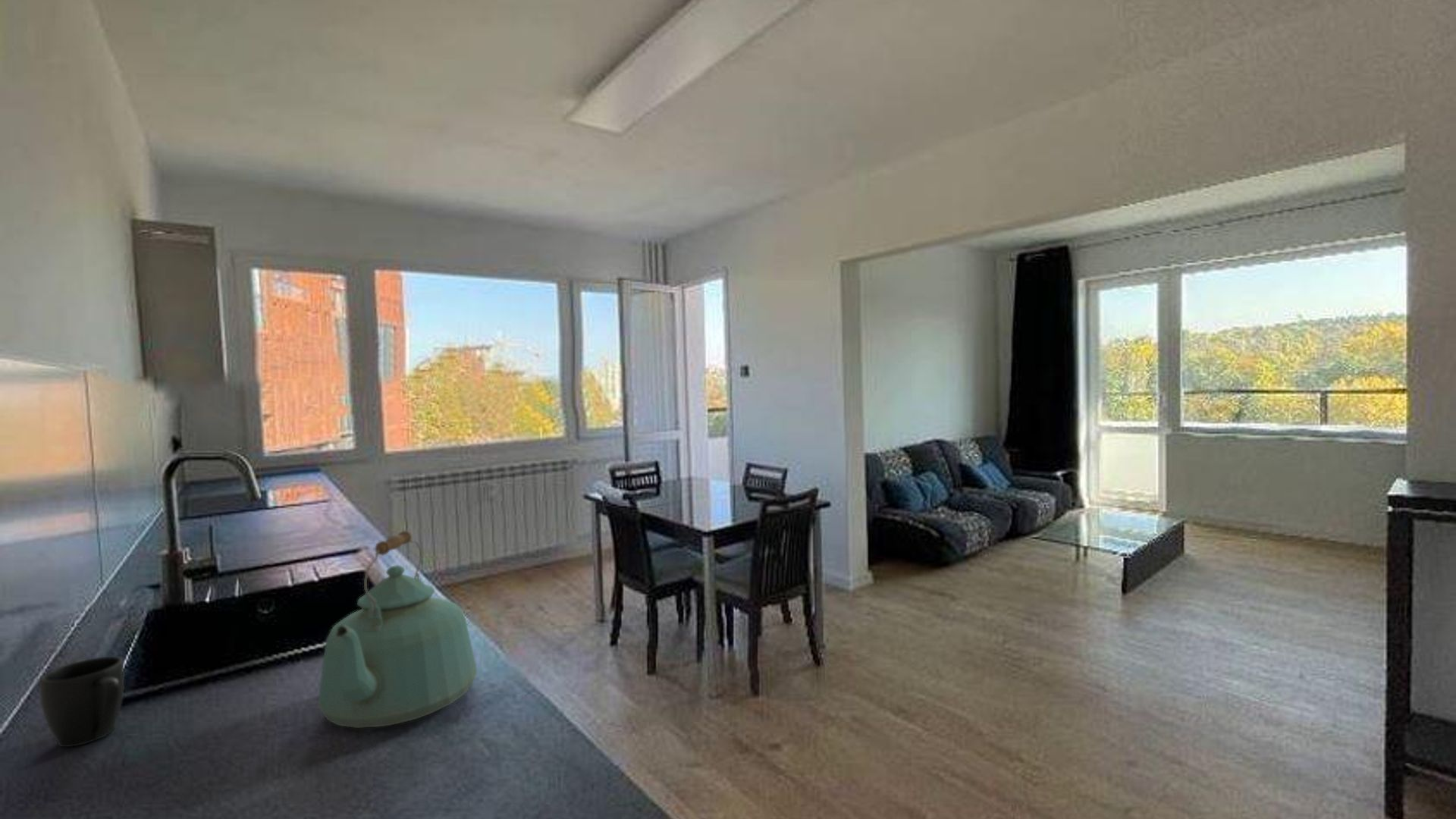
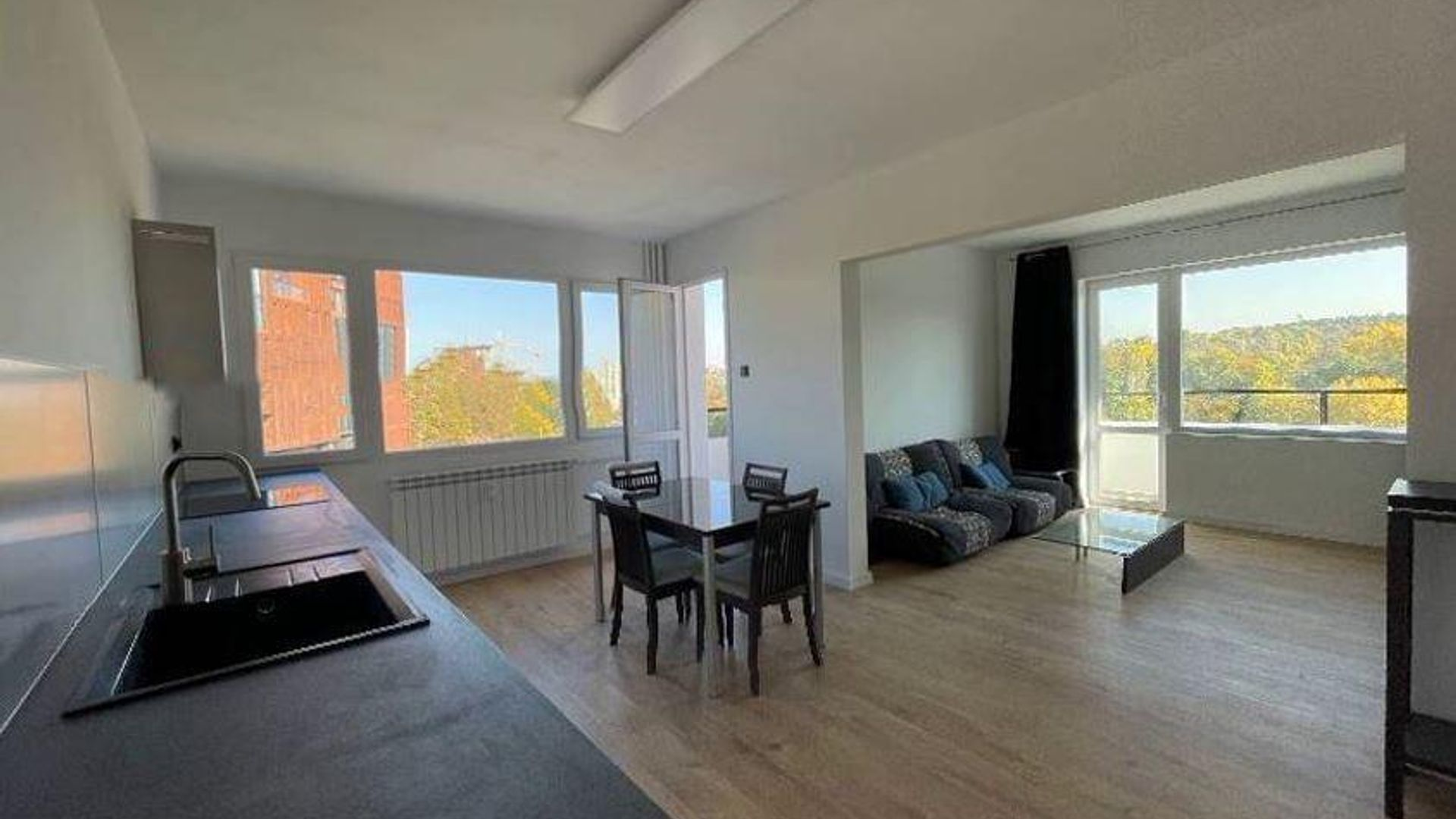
- mug [39,656,125,748]
- kettle [317,530,478,729]
